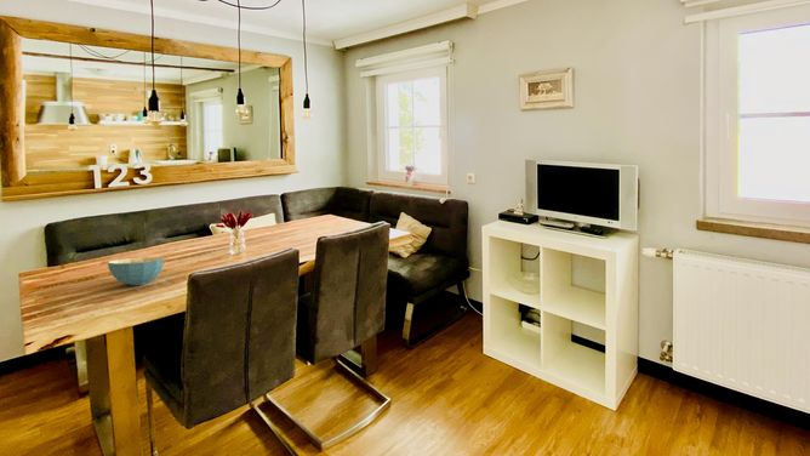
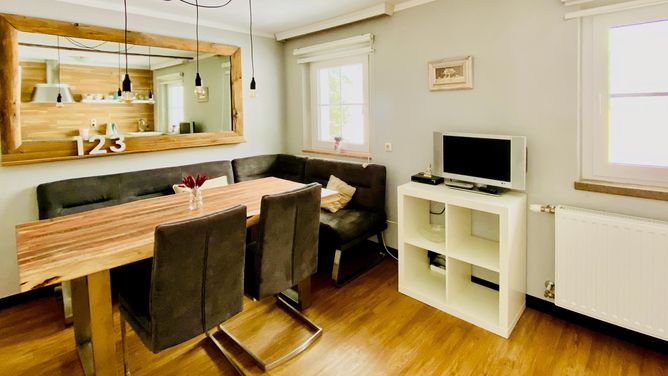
- cereal bowl [107,256,165,286]
